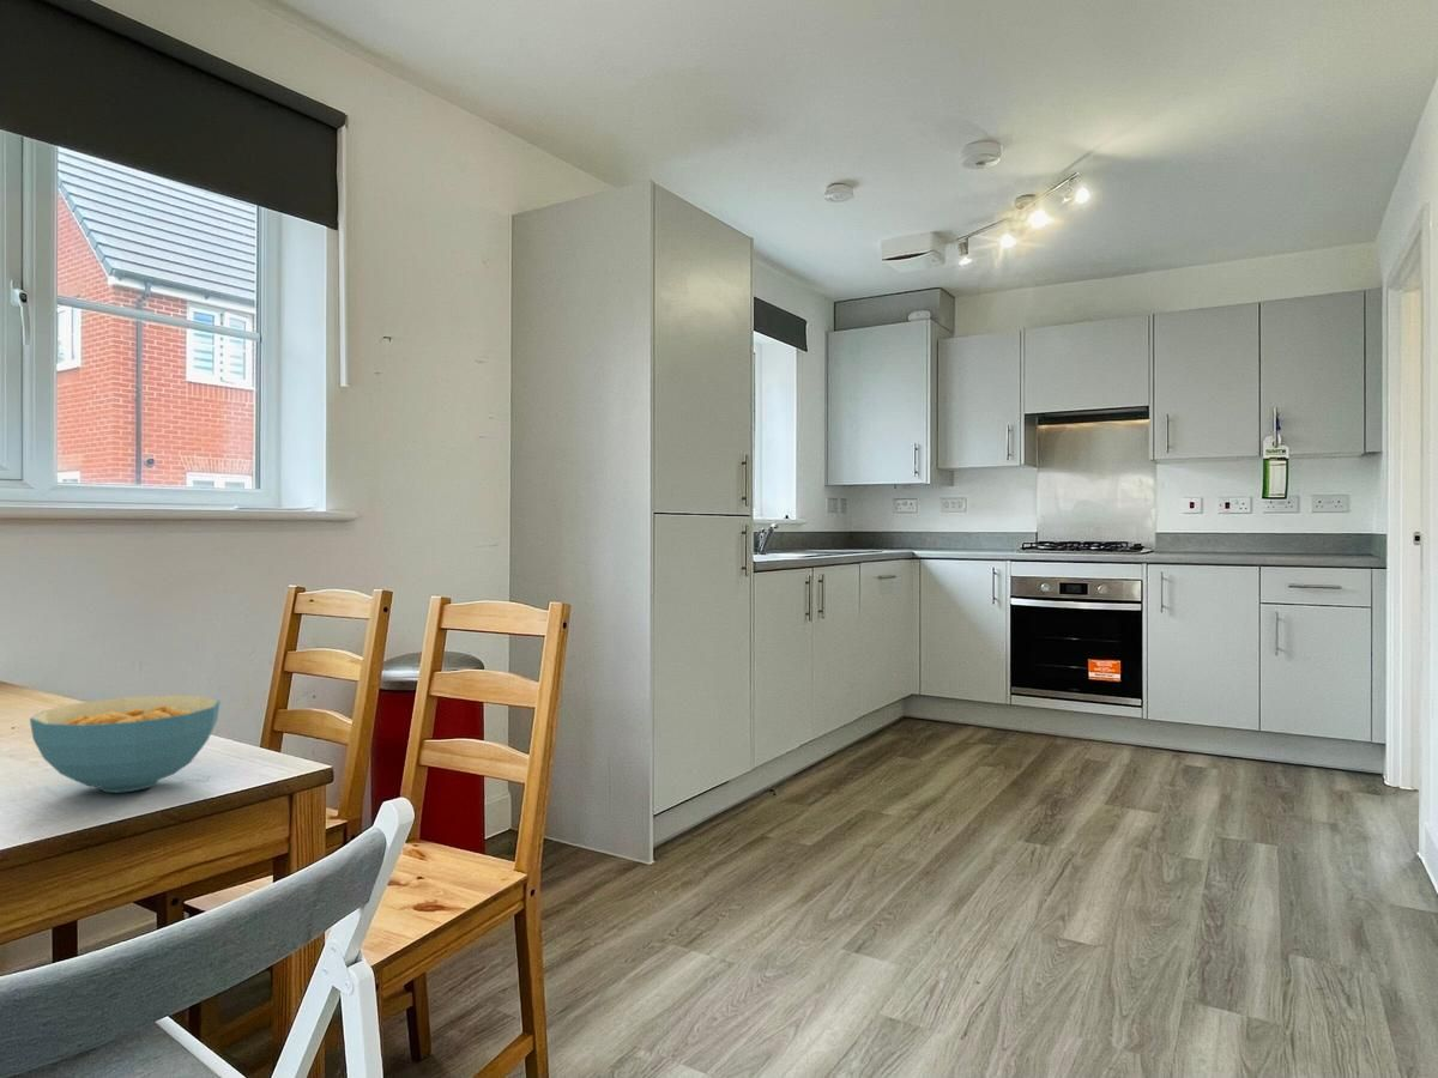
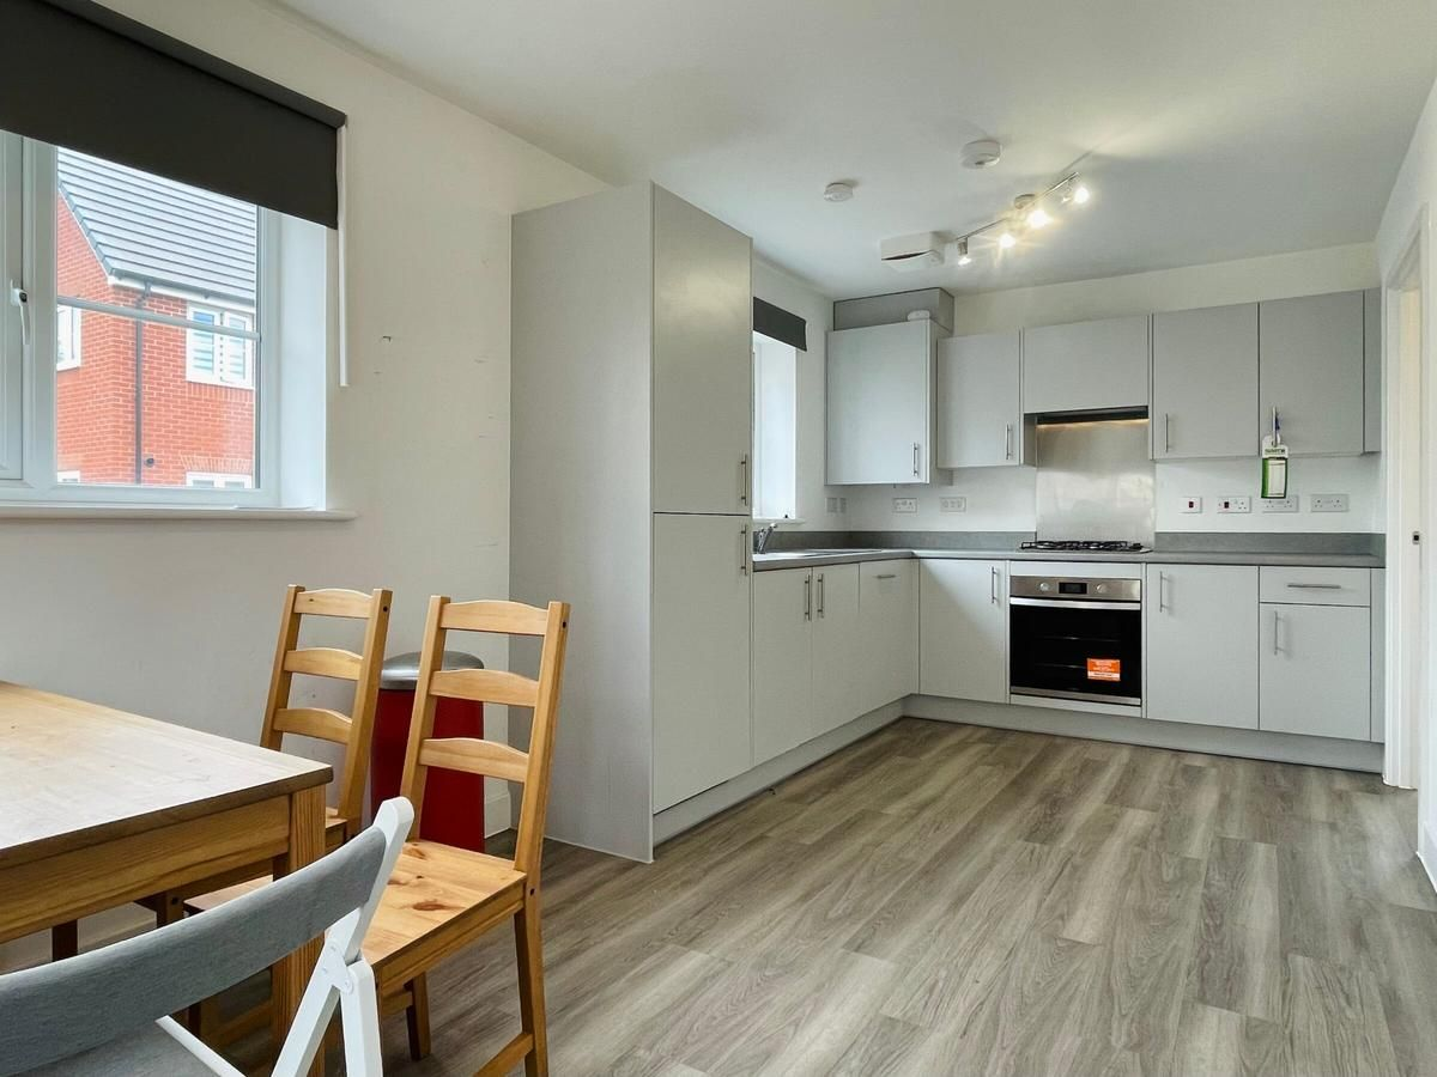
- cereal bowl [29,694,222,794]
